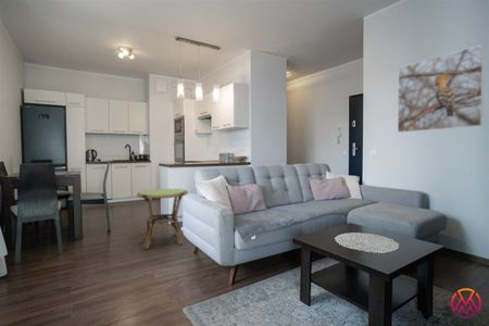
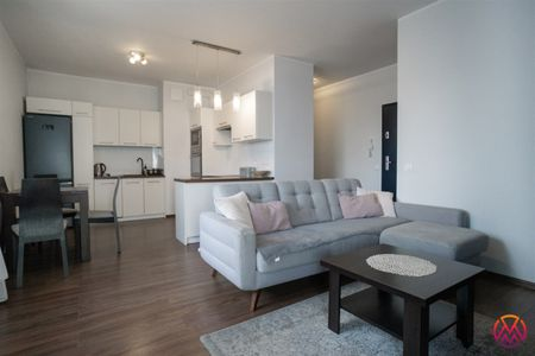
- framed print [397,43,485,134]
- side table [136,188,189,250]
